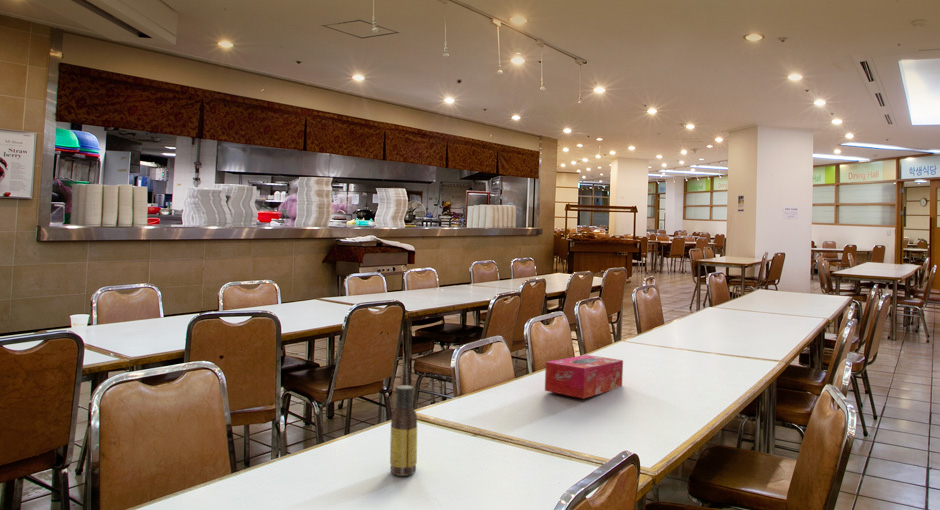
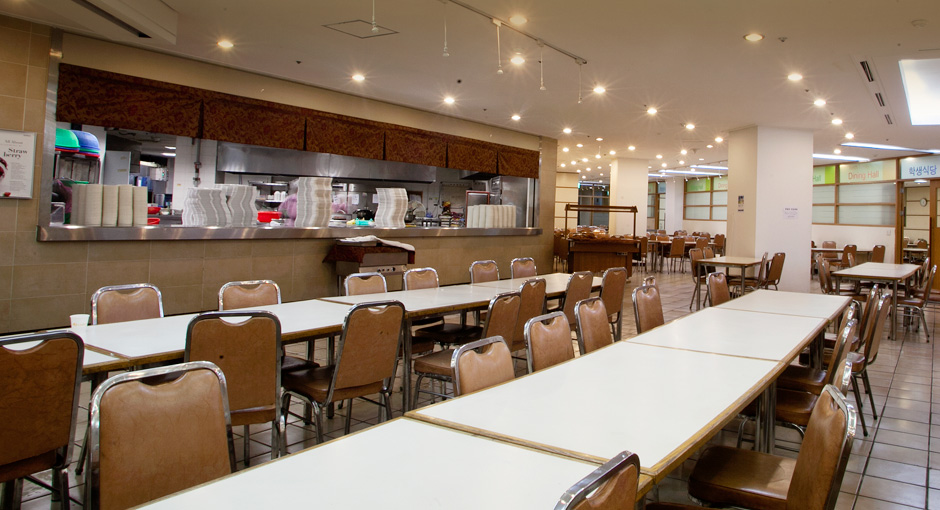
- sauce bottle [389,384,418,477]
- tissue box [544,354,624,400]
